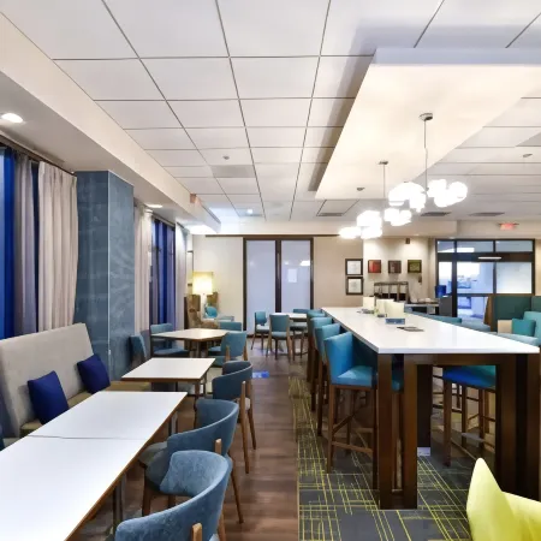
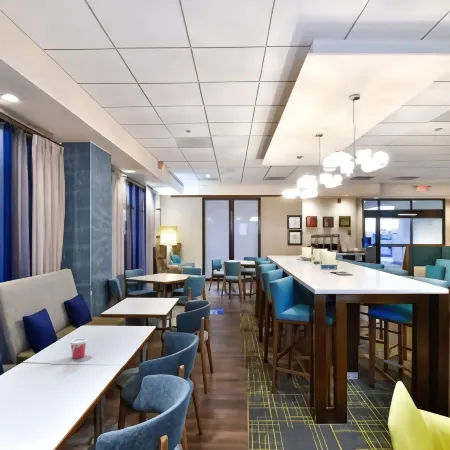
+ cup [69,337,88,359]
